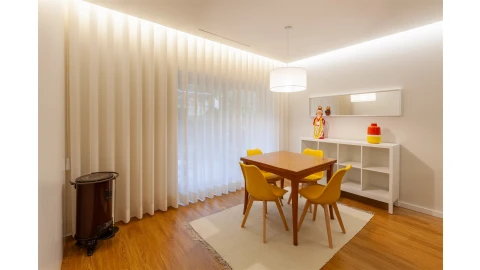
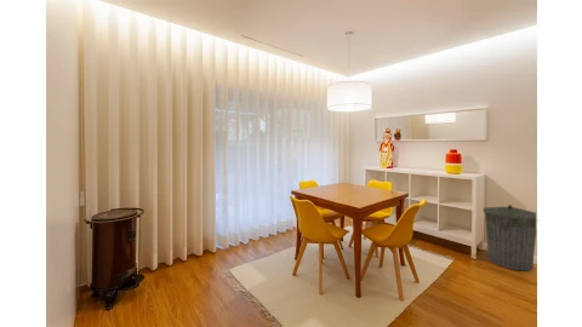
+ trash can [483,203,537,271]
